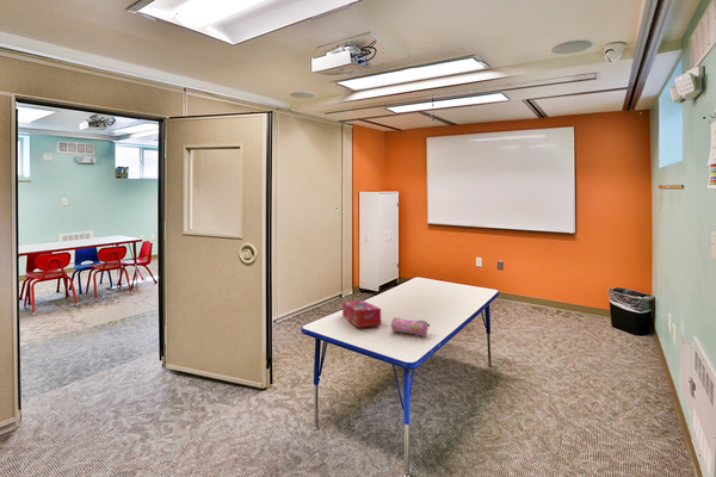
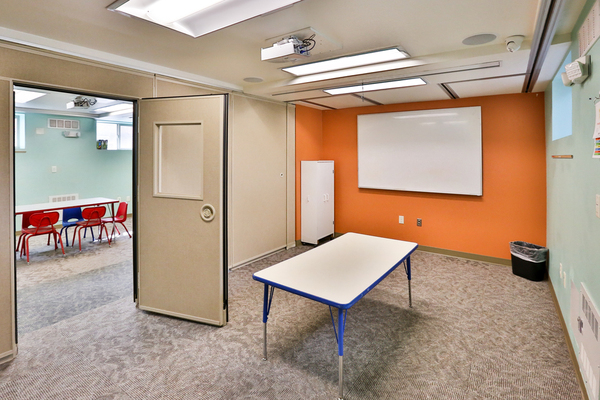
- tissue box [341,299,382,328]
- pencil case [390,316,431,337]
